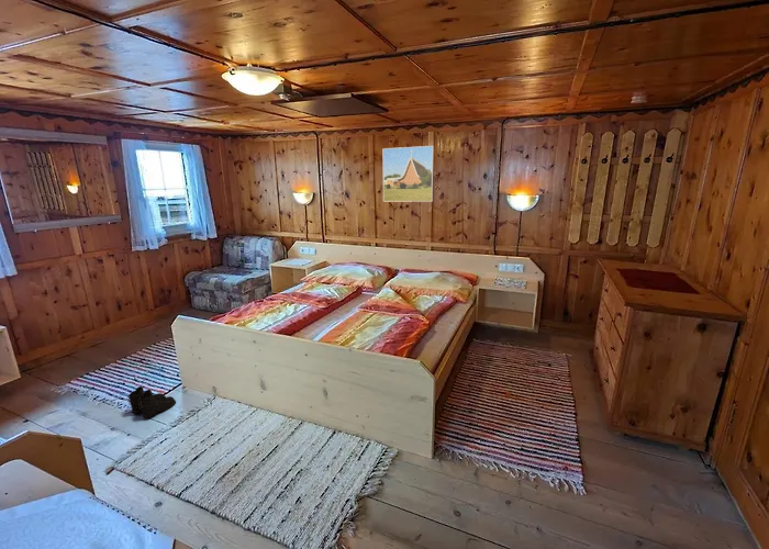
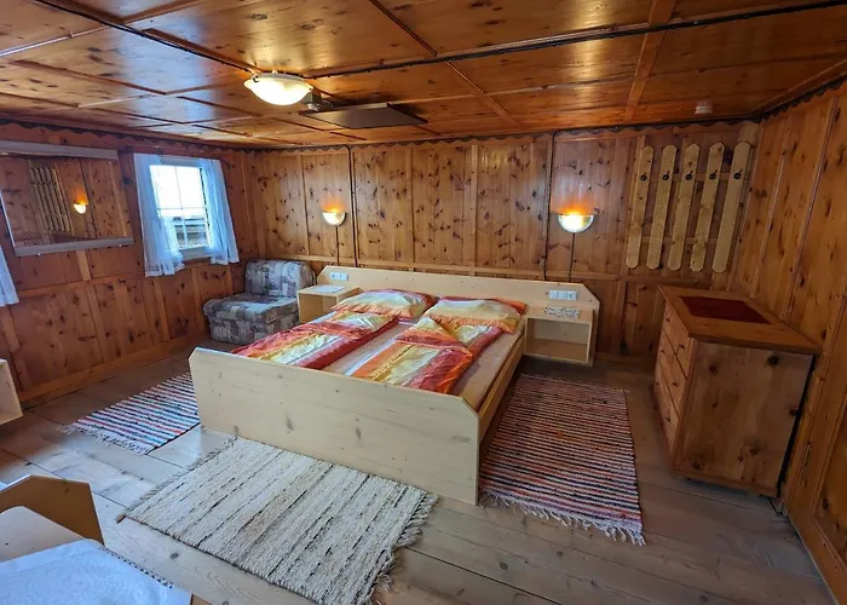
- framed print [382,145,435,203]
- boots [127,385,177,419]
